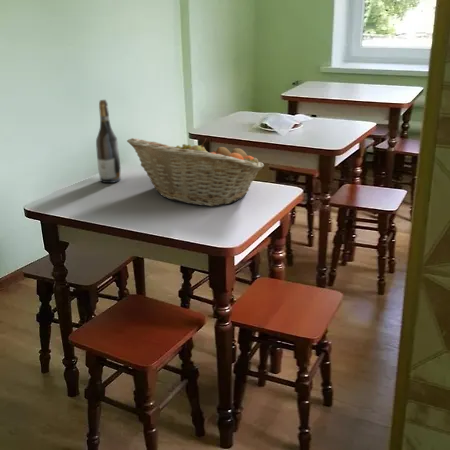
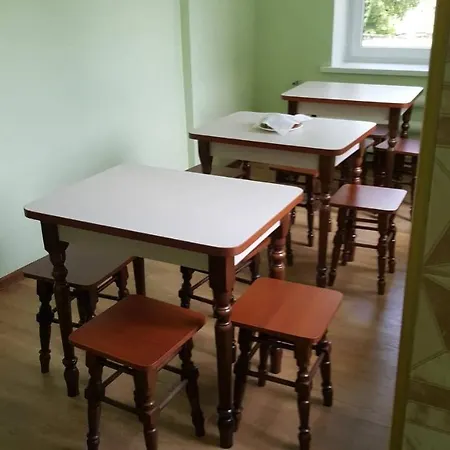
- wine bottle [95,99,122,184]
- fruit basket [126,137,265,207]
